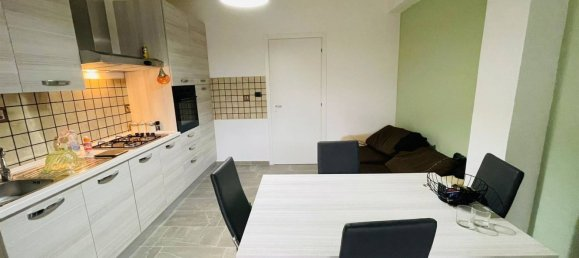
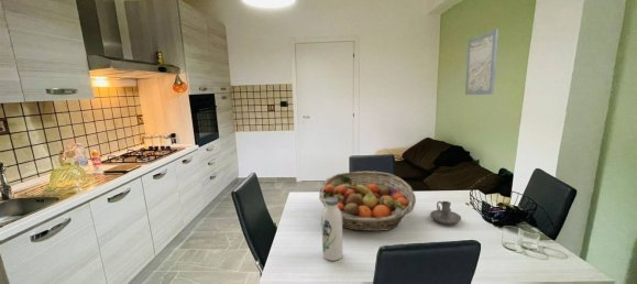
+ candle holder [429,200,462,225]
+ wall art [464,28,499,96]
+ water bottle [321,197,343,262]
+ fruit basket [318,171,417,232]
